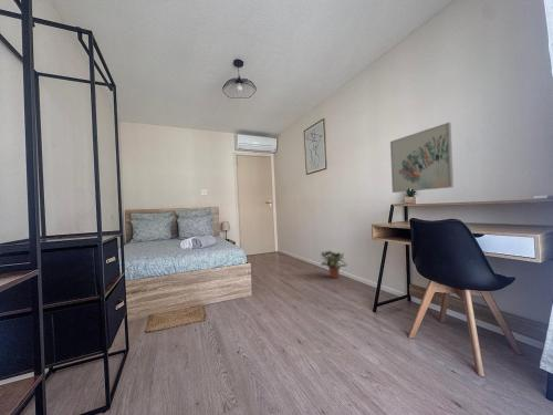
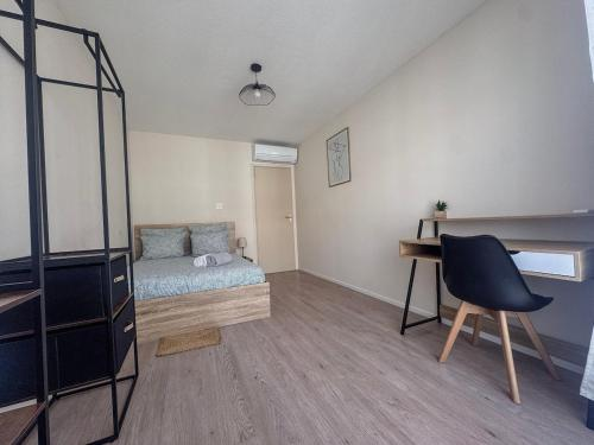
- wall art [389,122,455,194]
- potted plant [320,249,348,279]
